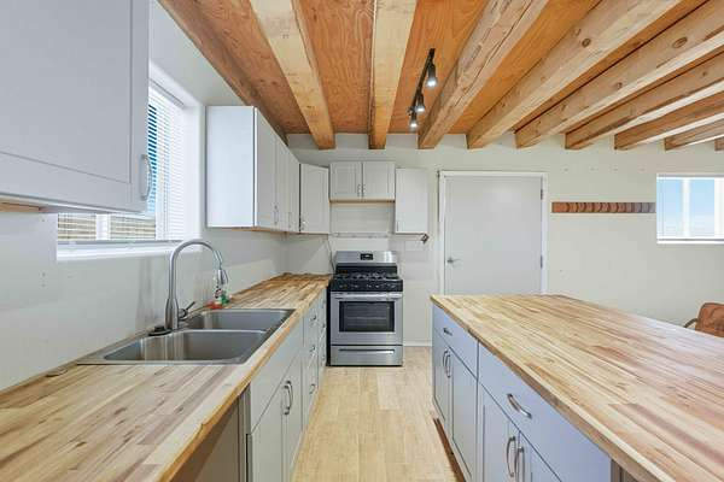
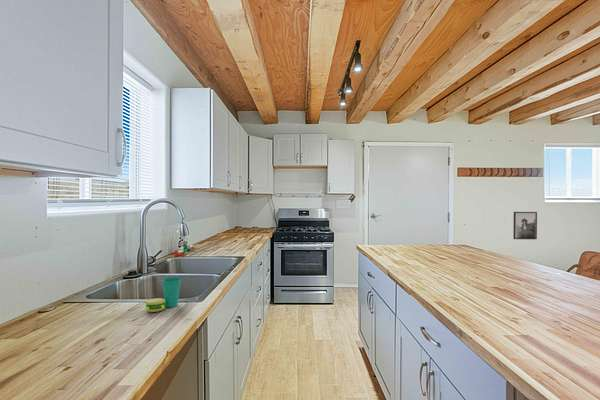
+ cup [144,276,182,313]
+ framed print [512,211,538,240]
